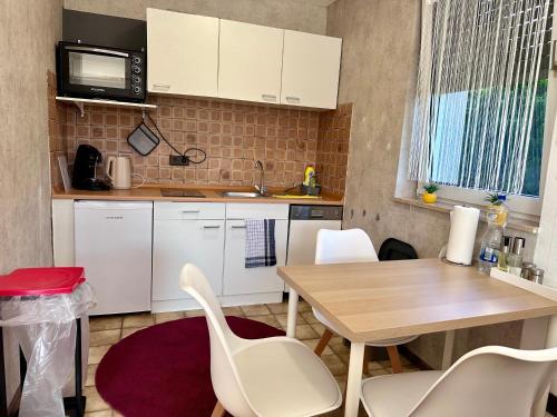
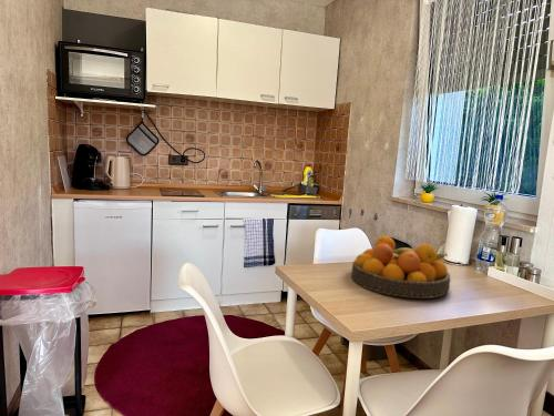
+ fruit bowl [350,235,451,300]
